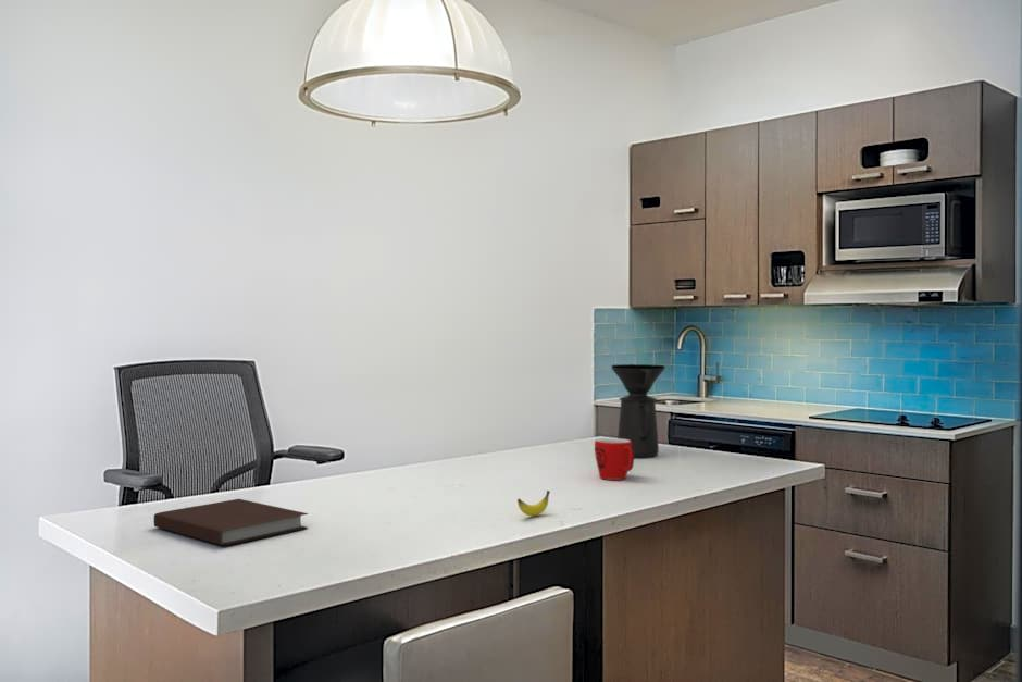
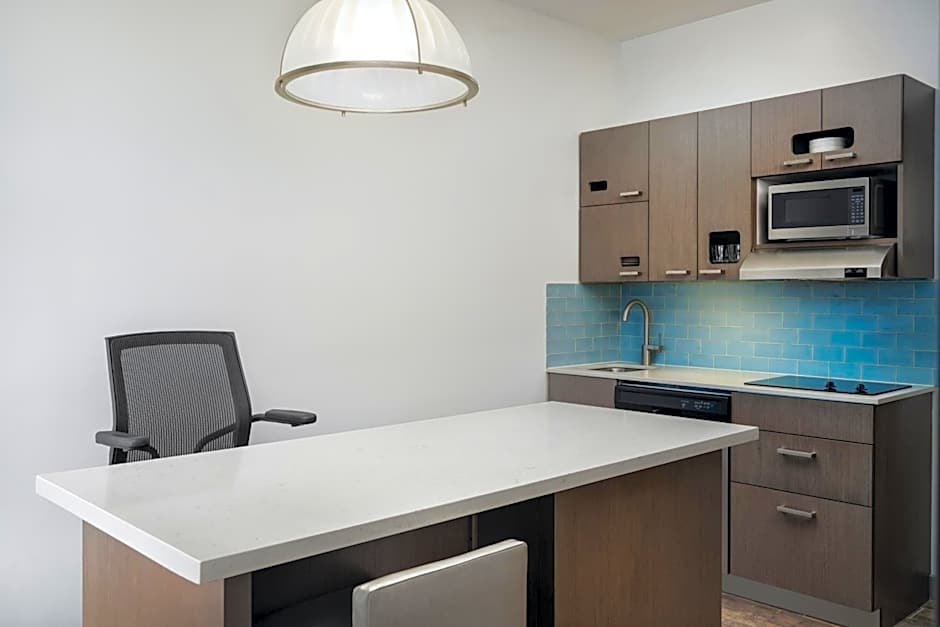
- coffee maker [610,363,666,458]
- notebook [153,498,309,546]
- banana [516,489,551,517]
- mug [594,437,635,481]
